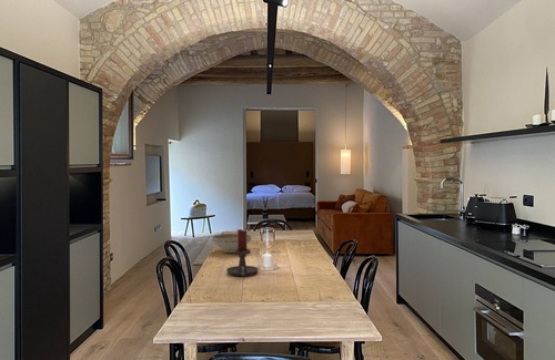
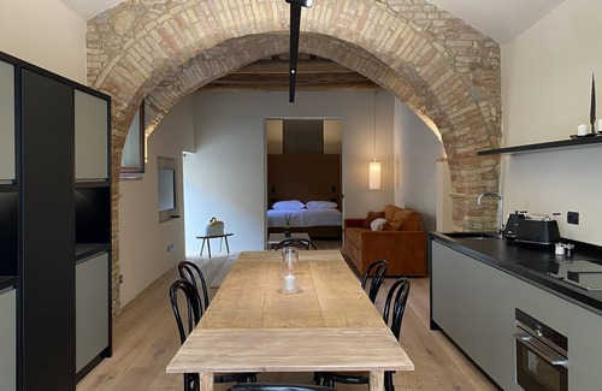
- decorative bowl [210,233,252,254]
- candle holder [225,228,260,277]
